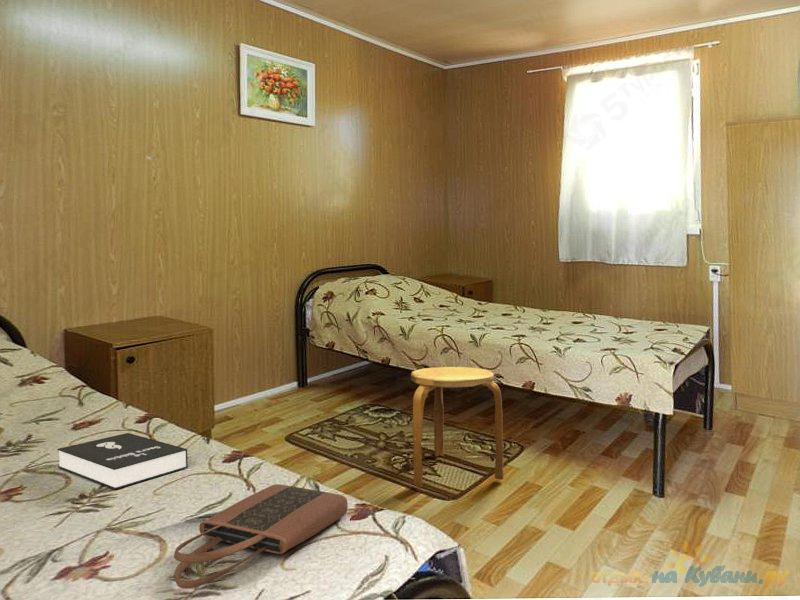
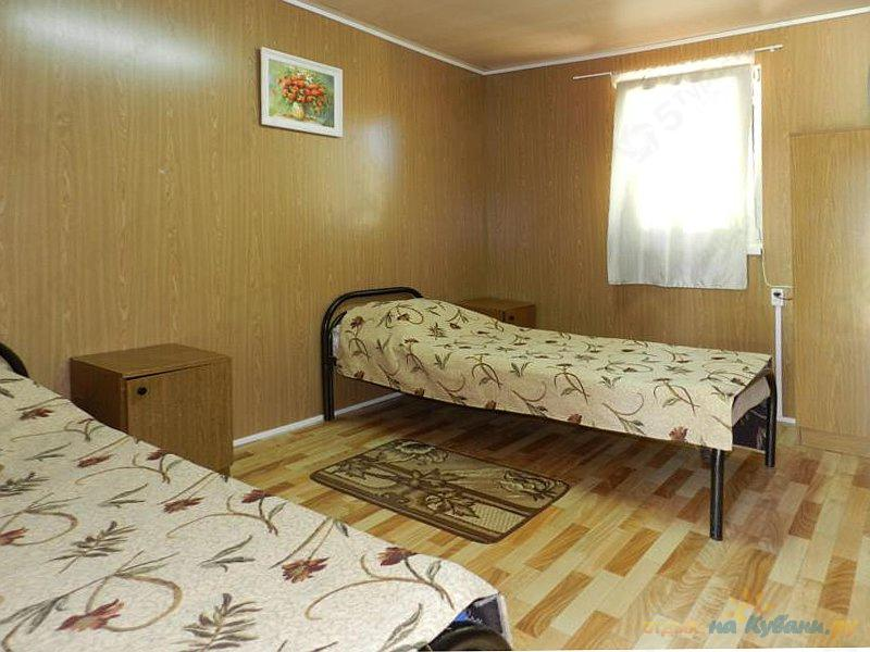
- stool [410,366,505,488]
- tote bag [173,483,349,589]
- booklet [56,432,189,490]
